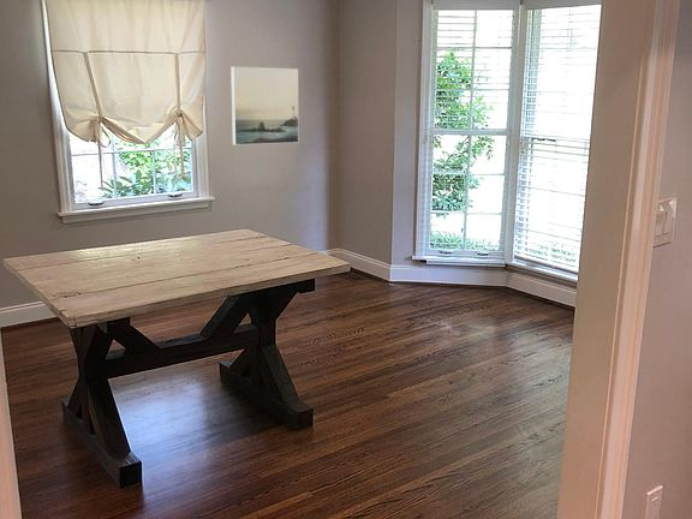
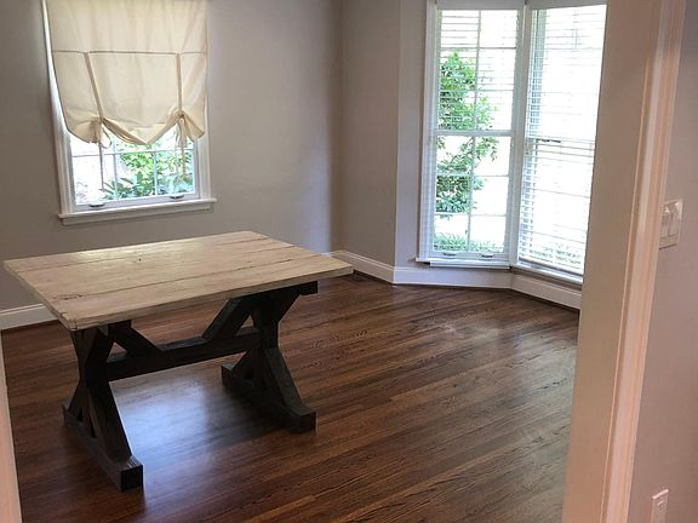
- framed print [229,65,300,147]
